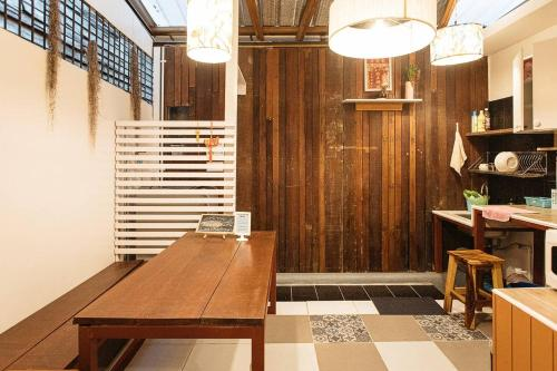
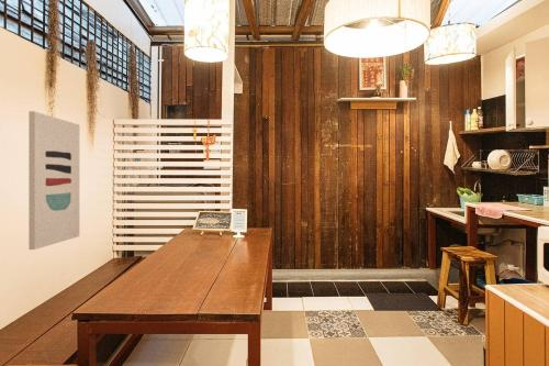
+ wall art [27,110,80,251]
